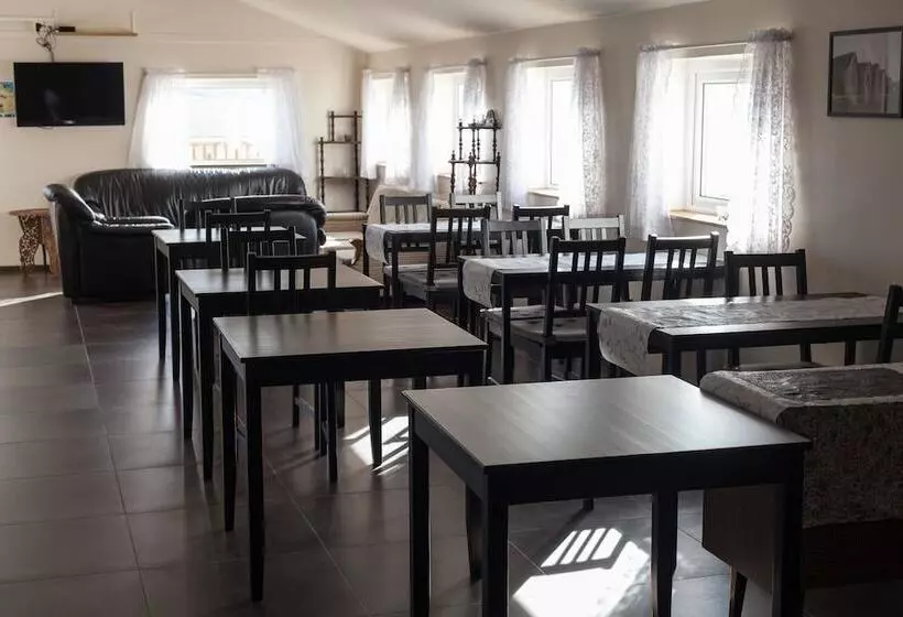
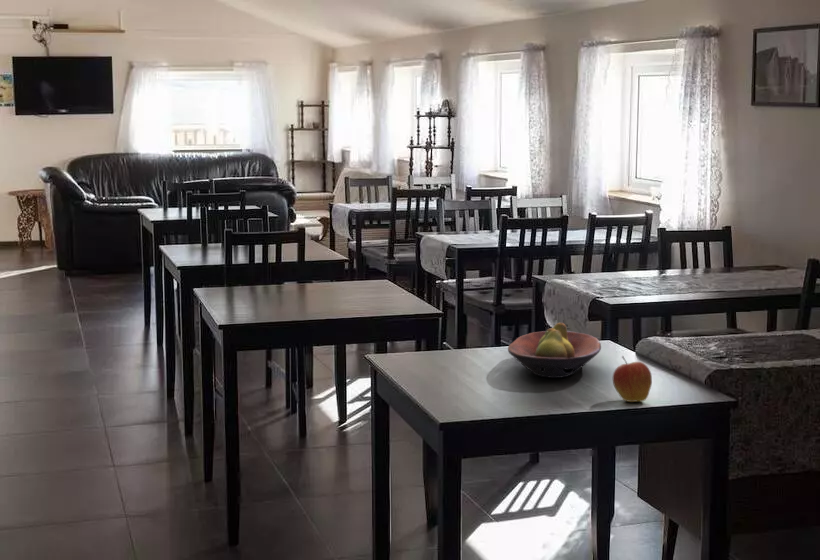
+ apple [612,355,653,403]
+ fruit bowl [507,322,602,379]
